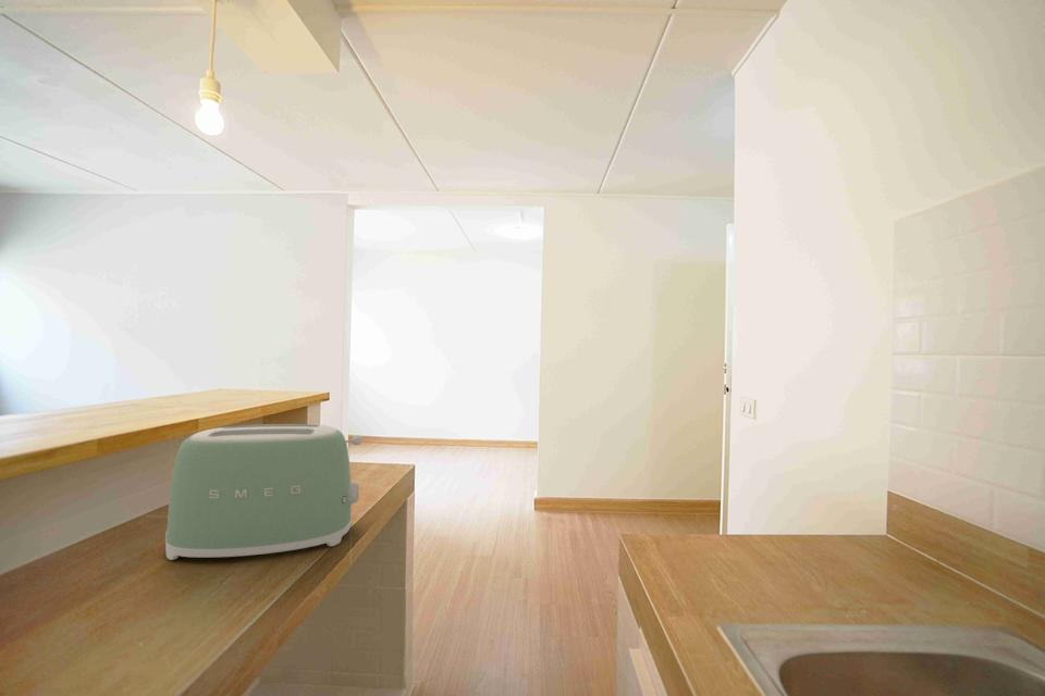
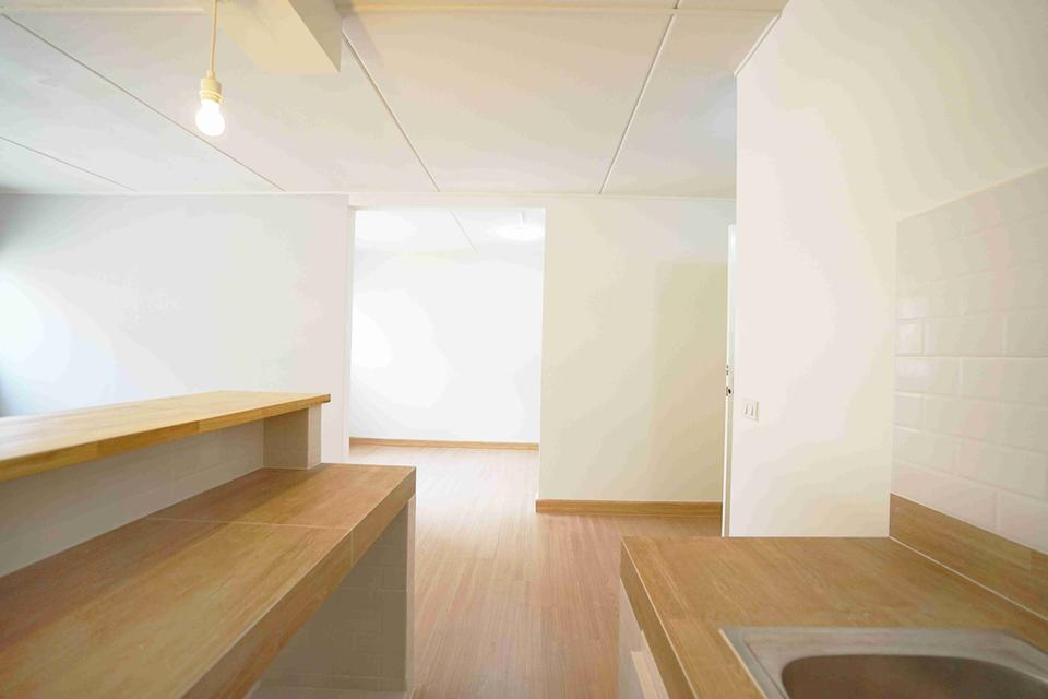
- toaster [164,423,364,561]
